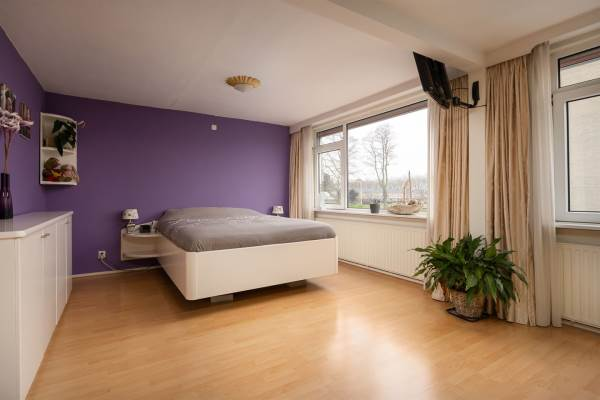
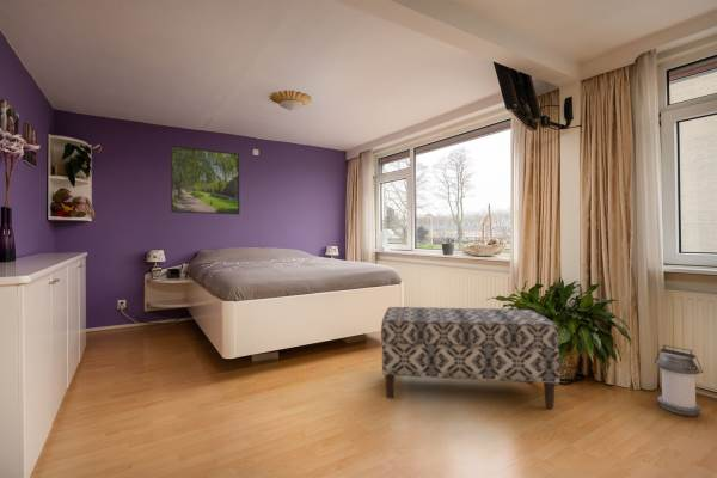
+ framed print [170,145,240,215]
+ lantern [654,344,704,417]
+ bench [380,306,560,409]
